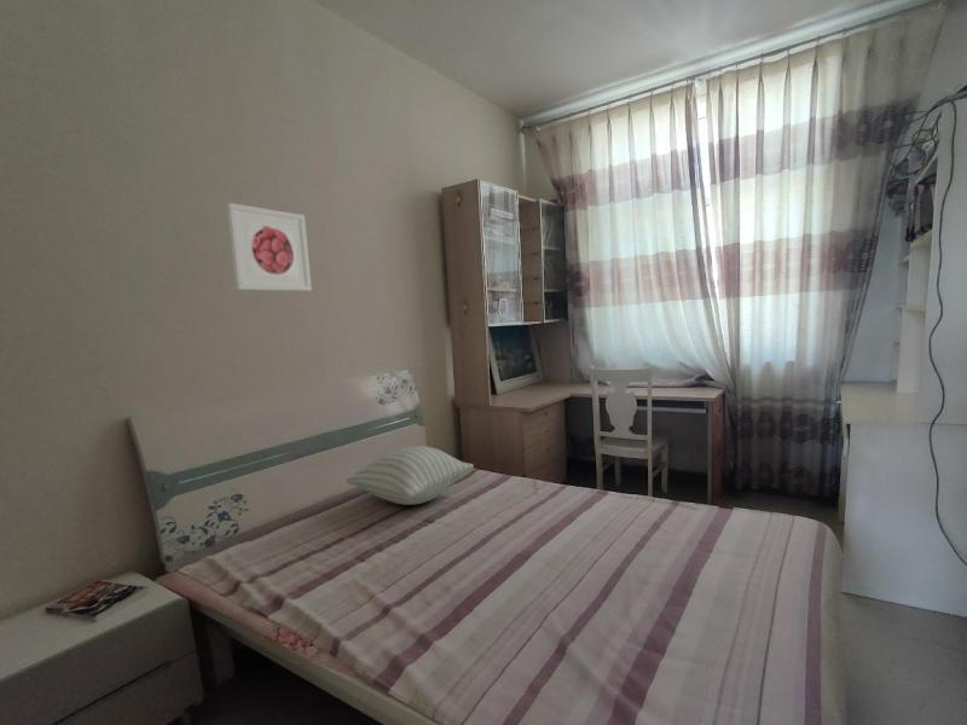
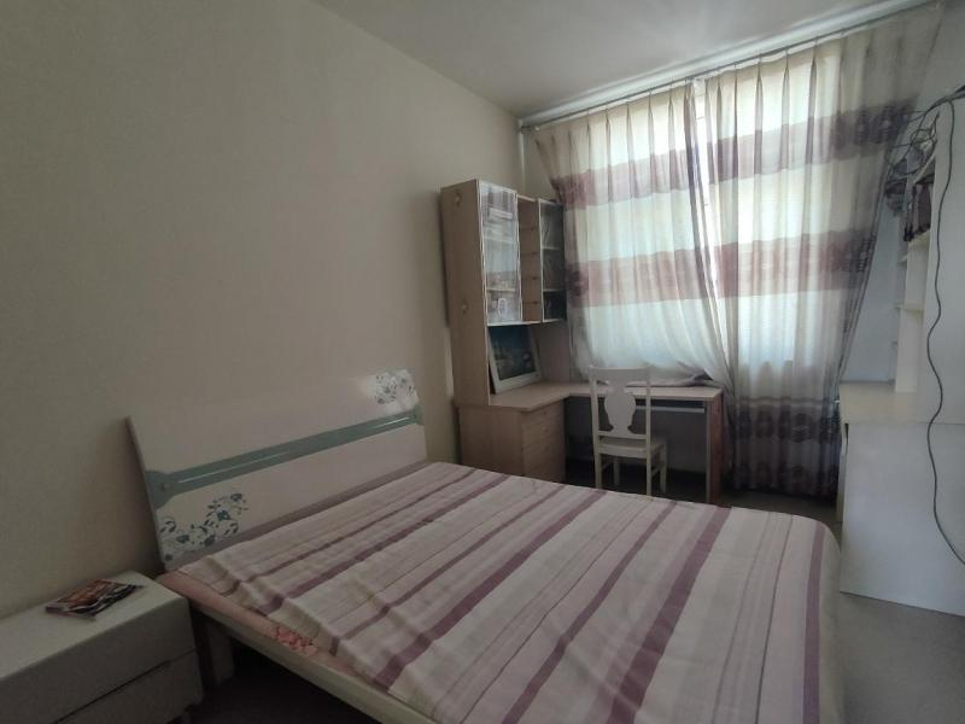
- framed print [226,202,313,292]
- pillow [344,445,475,506]
